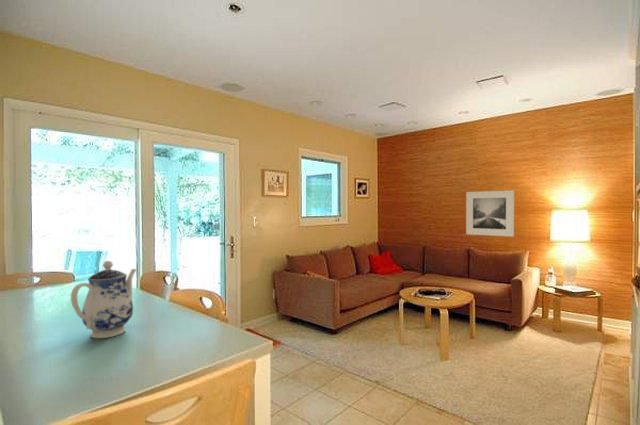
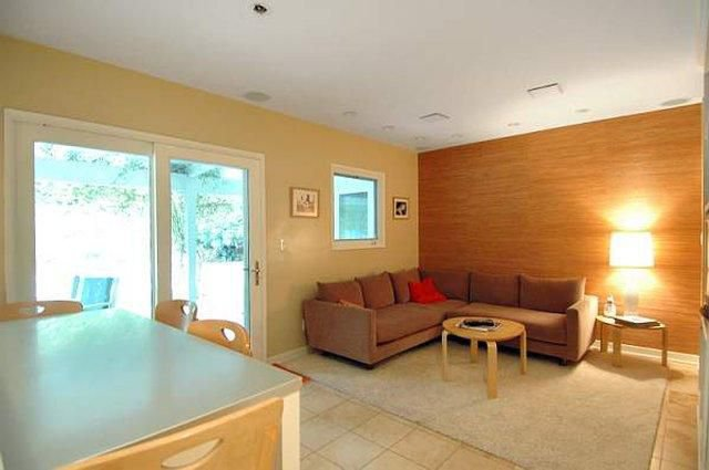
- teapot [70,260,138,339]
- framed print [465,189,515,238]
